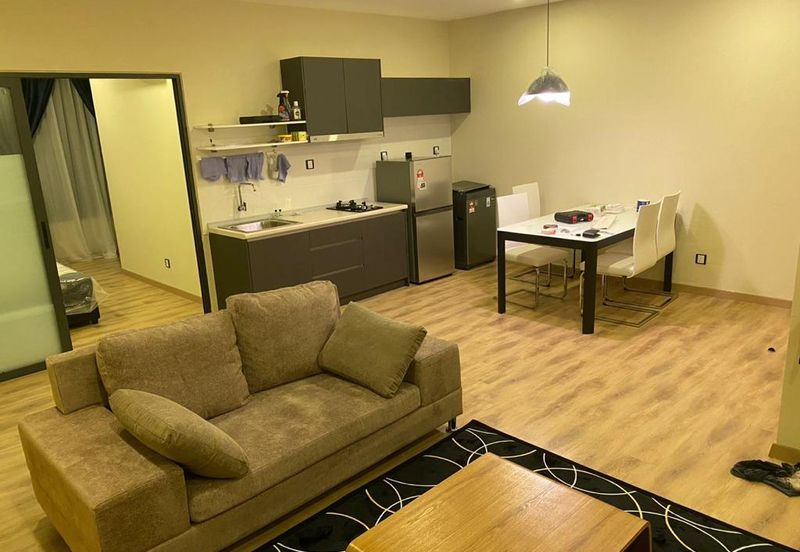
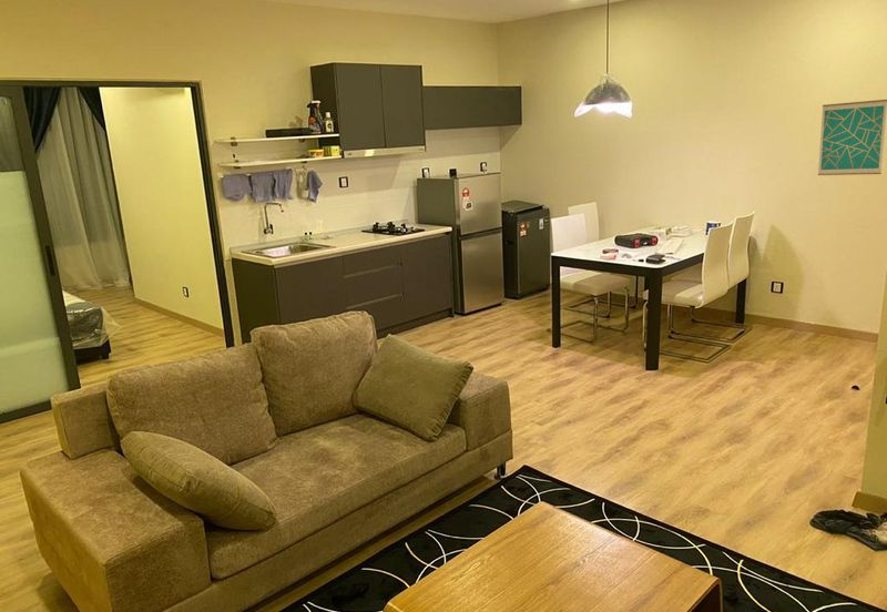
+ wall art [817,99,887,176]
